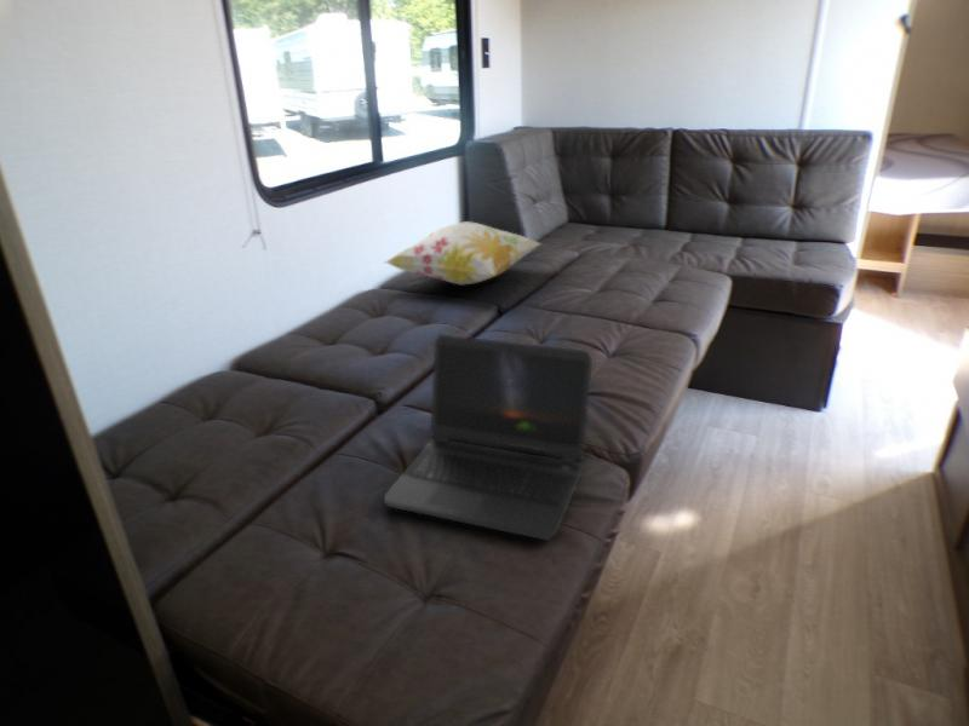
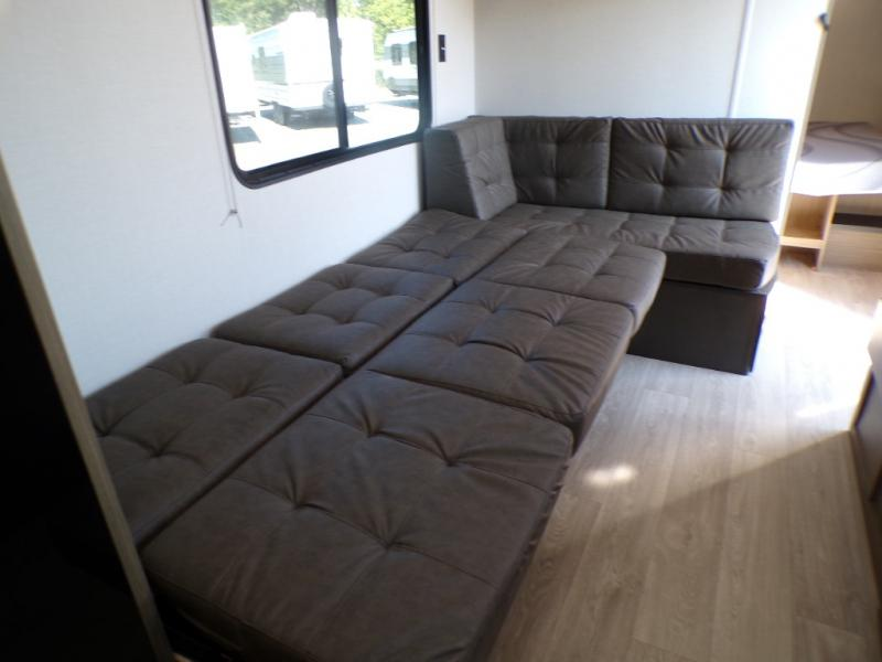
- decorative pillow [384,220,543,287]
- laptop computer [383,334,594,542]
